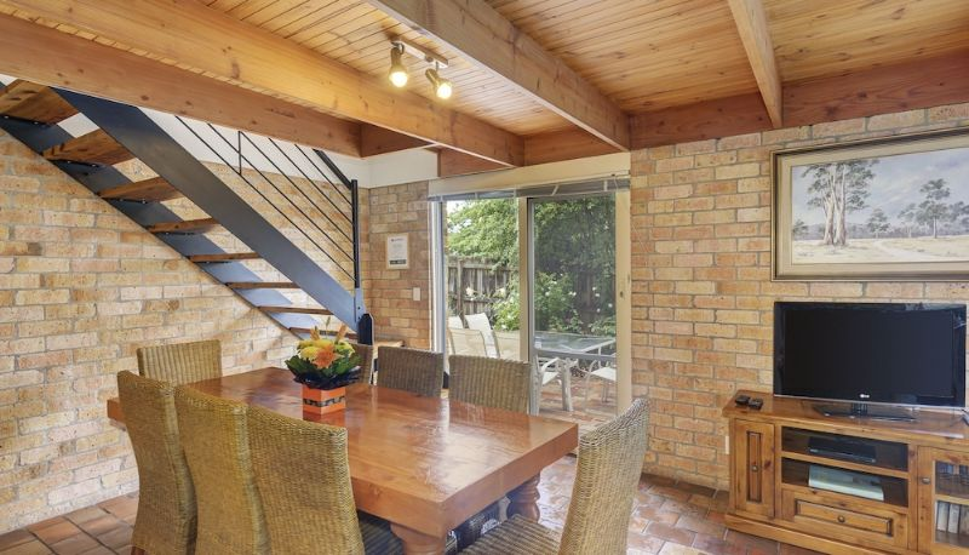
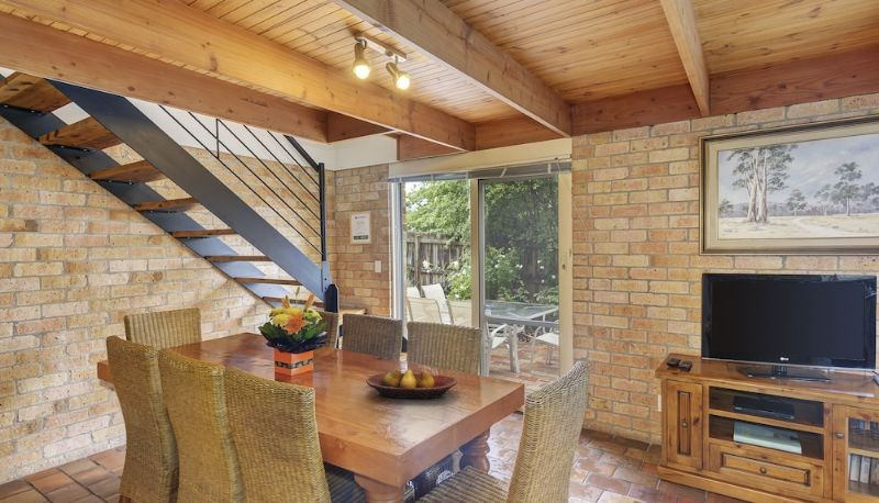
+ fruit bowl [365,368,458,400]
